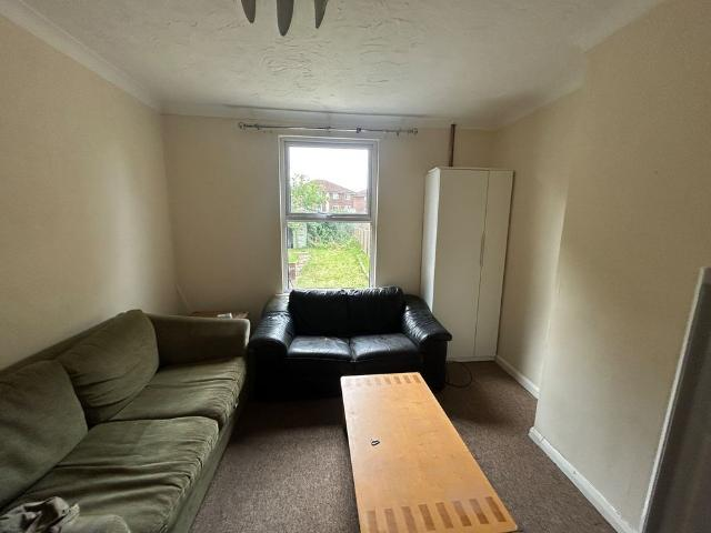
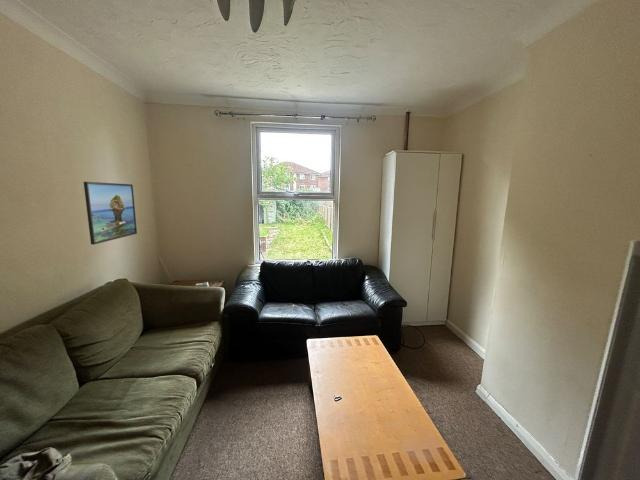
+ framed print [83,181,138,245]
